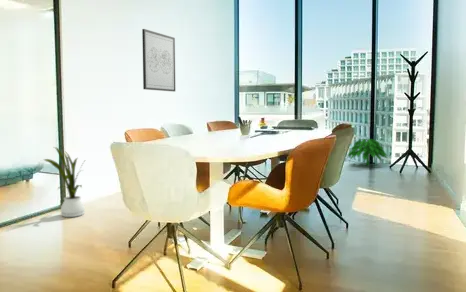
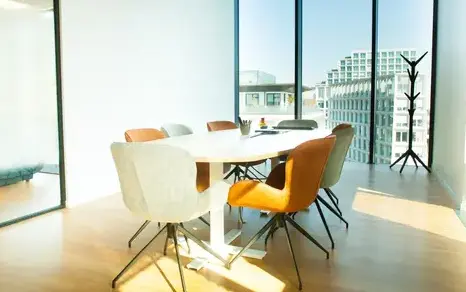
- house plant [43,146,86,218]
- wall art [141,28,176,93]
- indoor plant [346,138,390,166]
